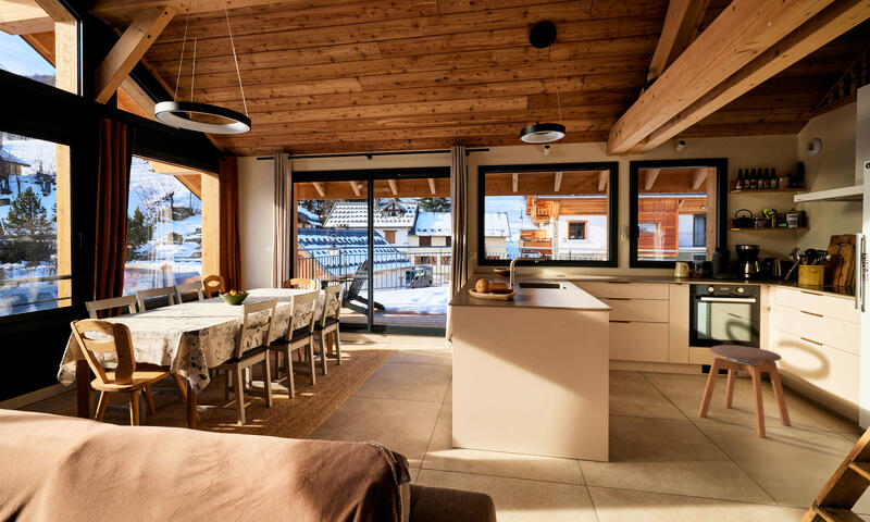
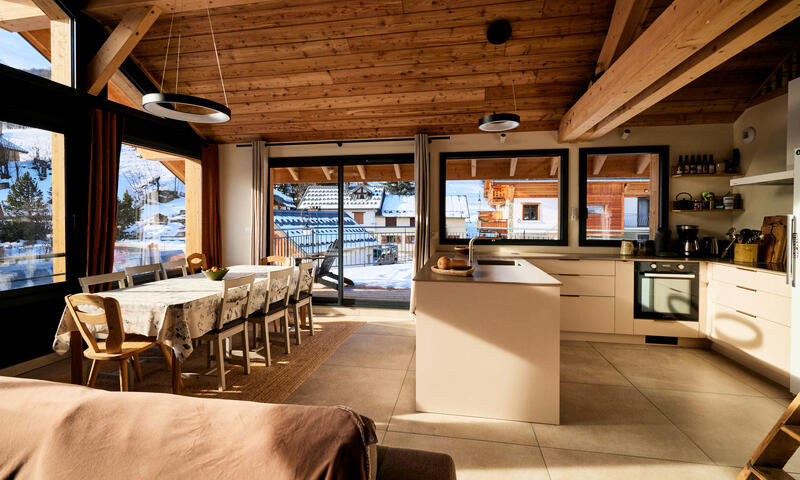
- stool [697,345,792,438]
